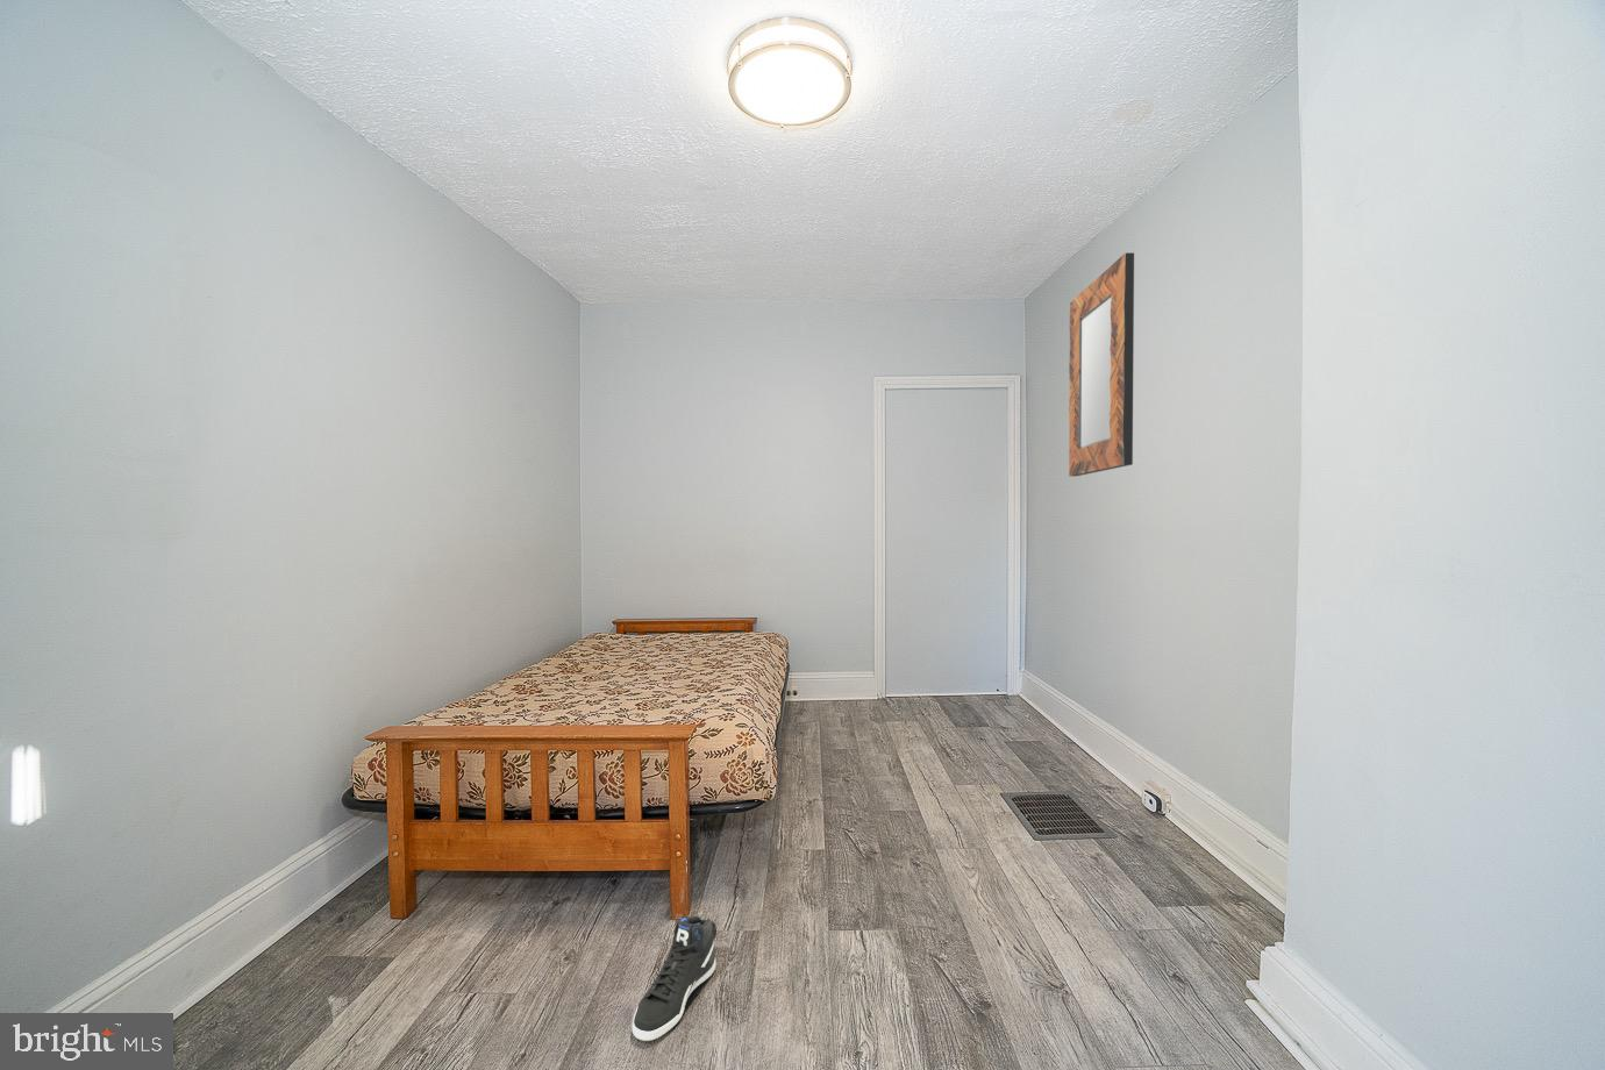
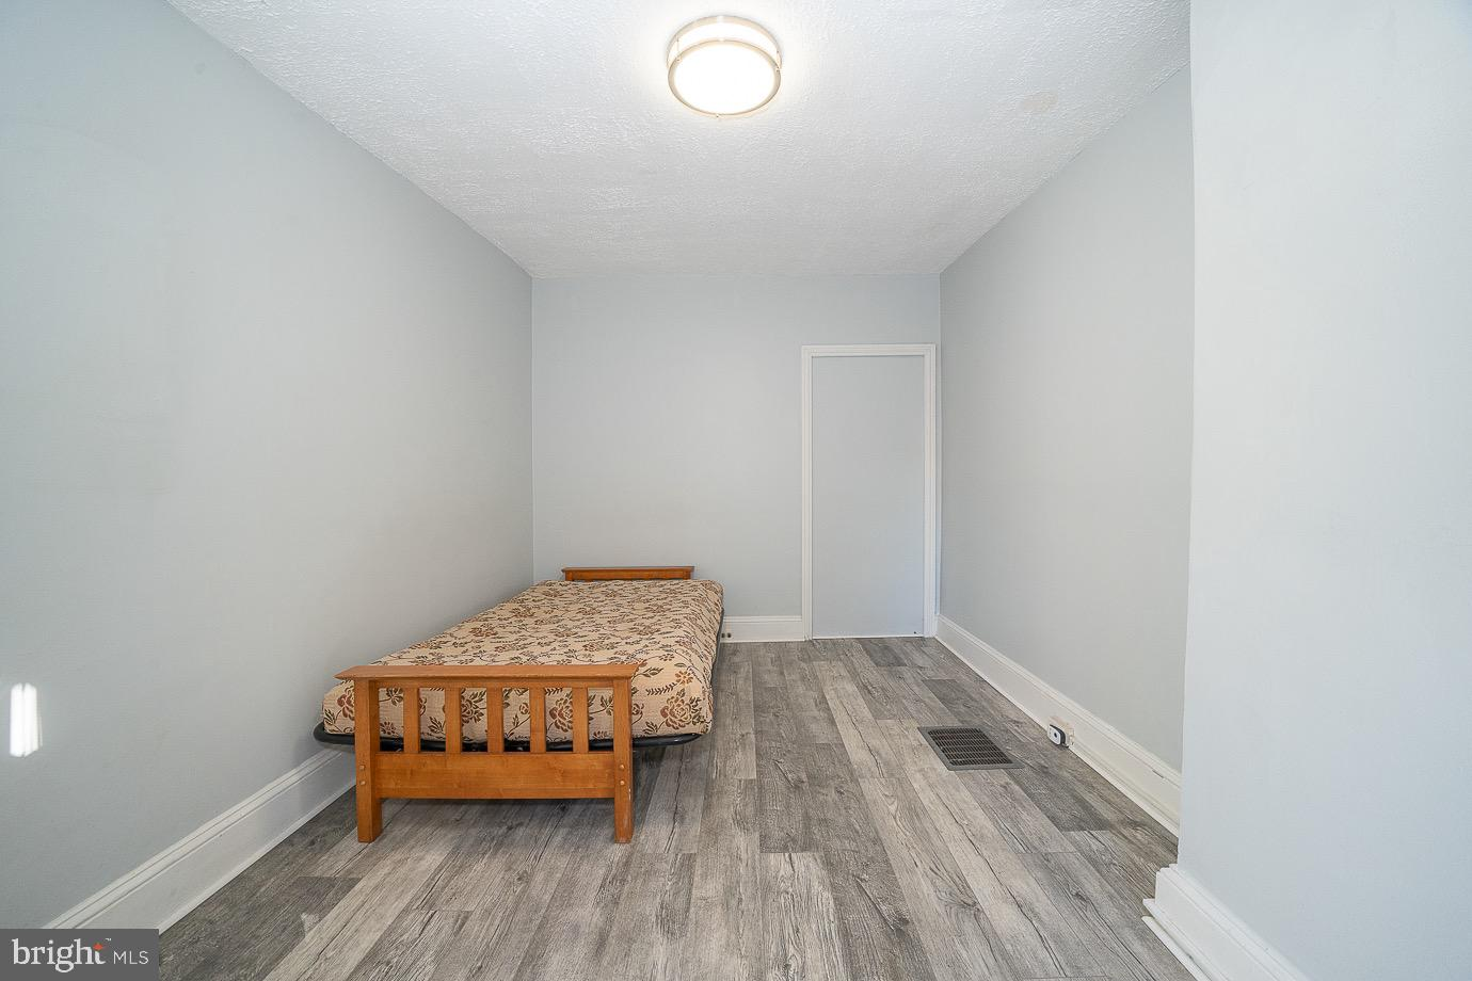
- home mirror [1068,251,1136,476]
- sneaker [632,915,718,1043]
